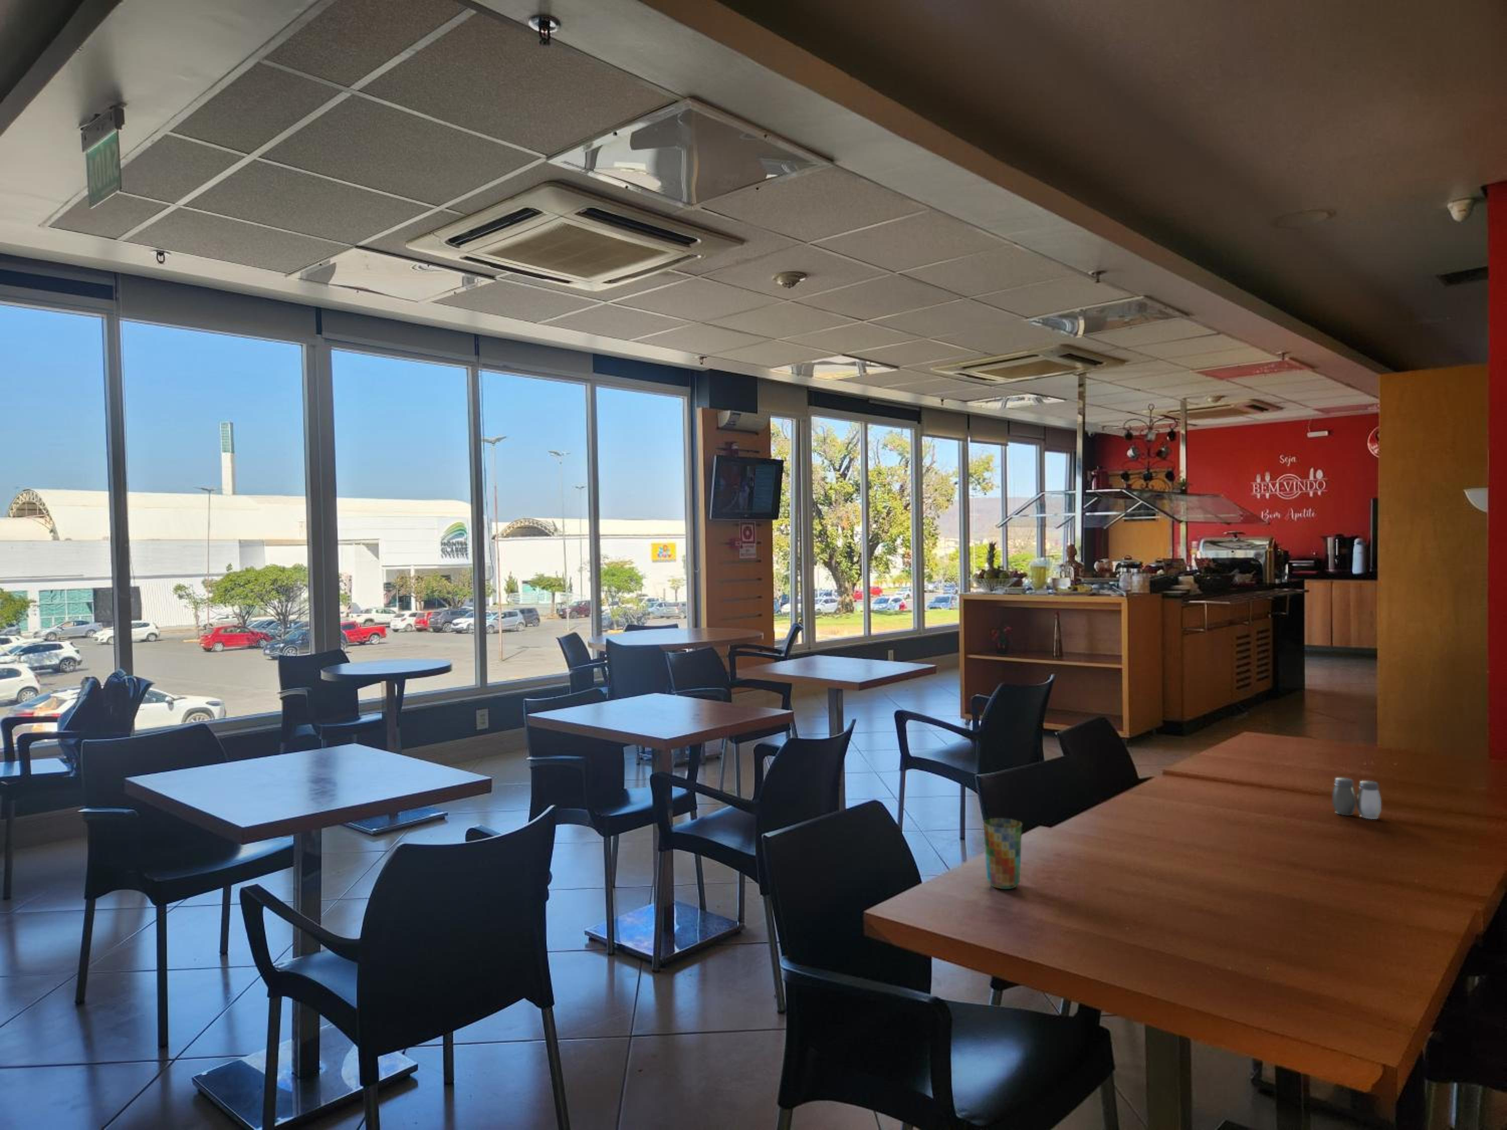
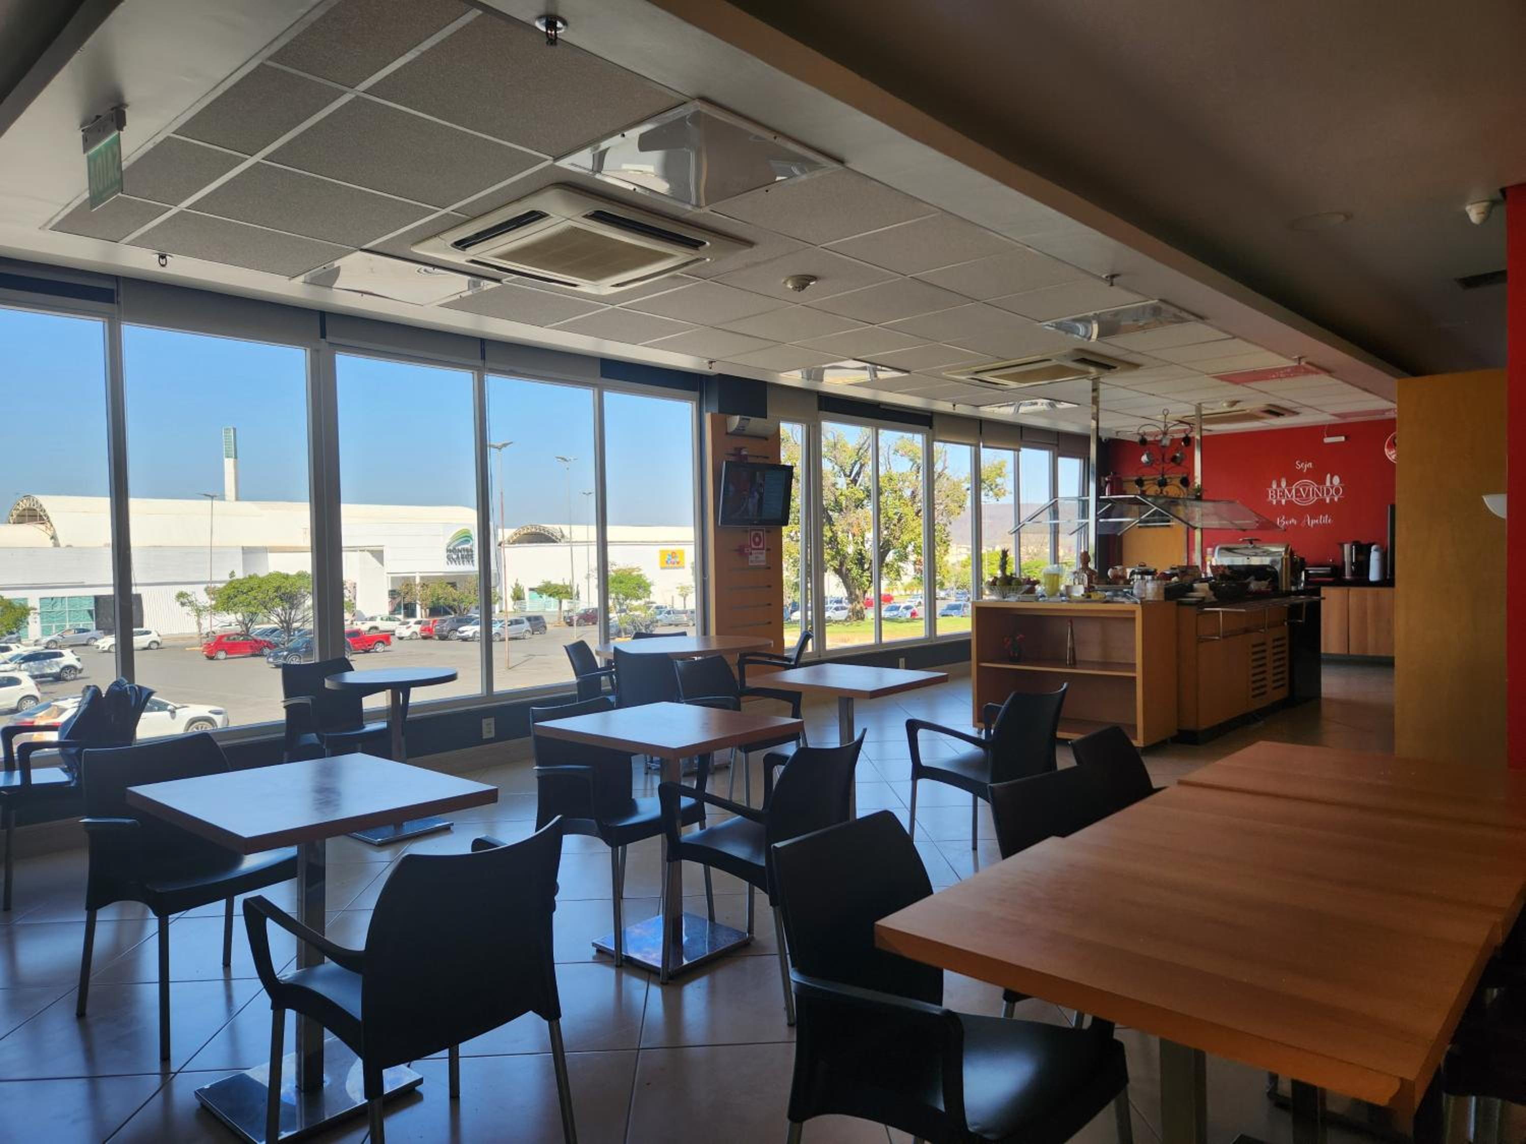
- cup [983,817,1022,889]
- salt and pepper shaker [1331,777,1382,820]
